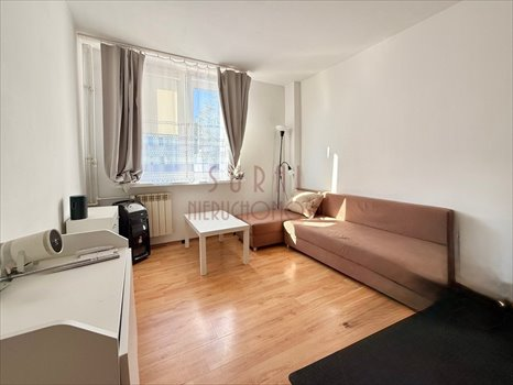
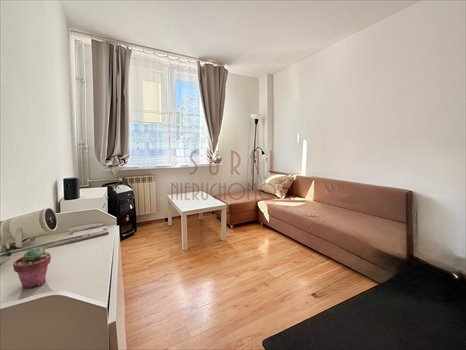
+ potted succulent [12,246,52,289]
